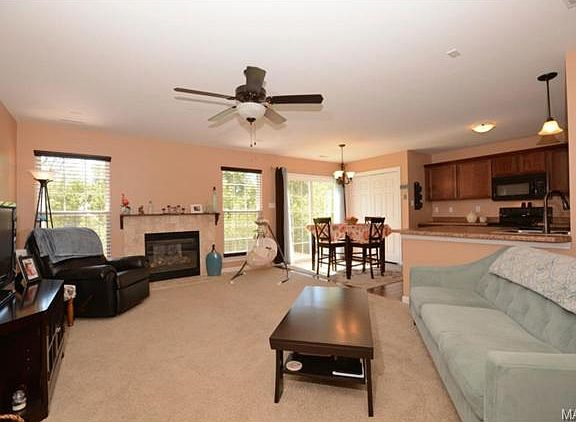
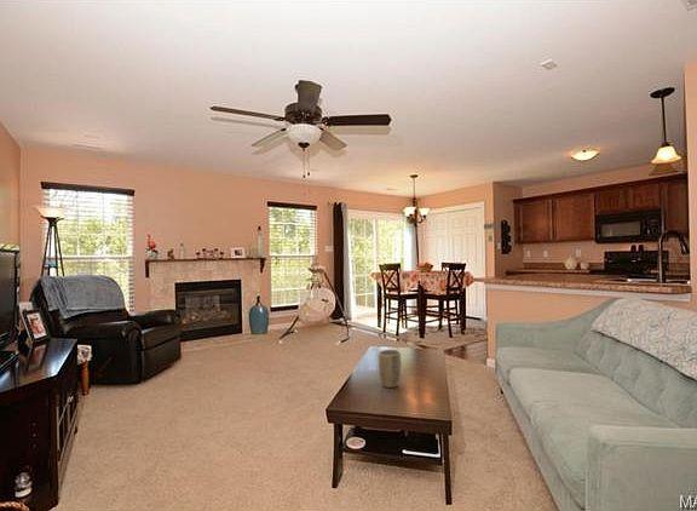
+ plant pot [378,349,402,389]
